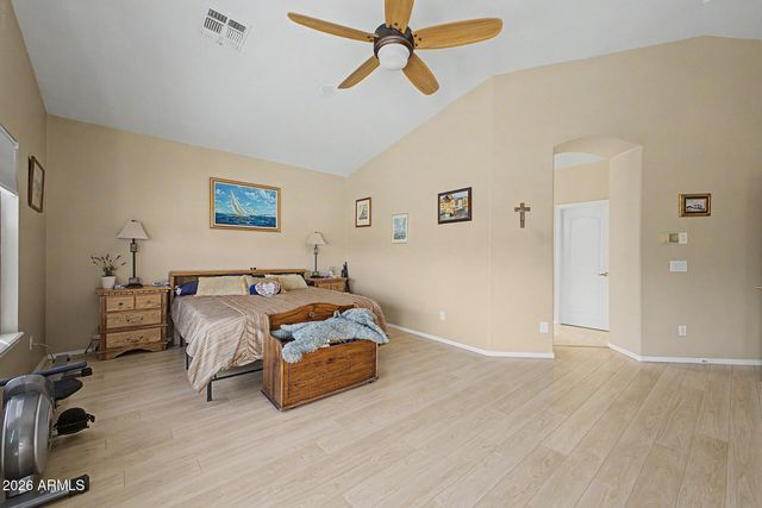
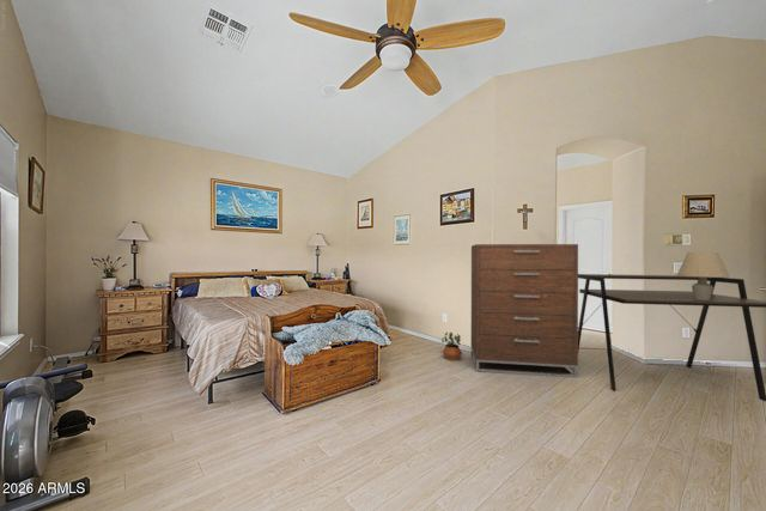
+ potted plant [440,331,463,361]
+ desk [578,273,766,402]
+ dresser [470,243,579,379]
+ table lamp [676,251,731,300]
